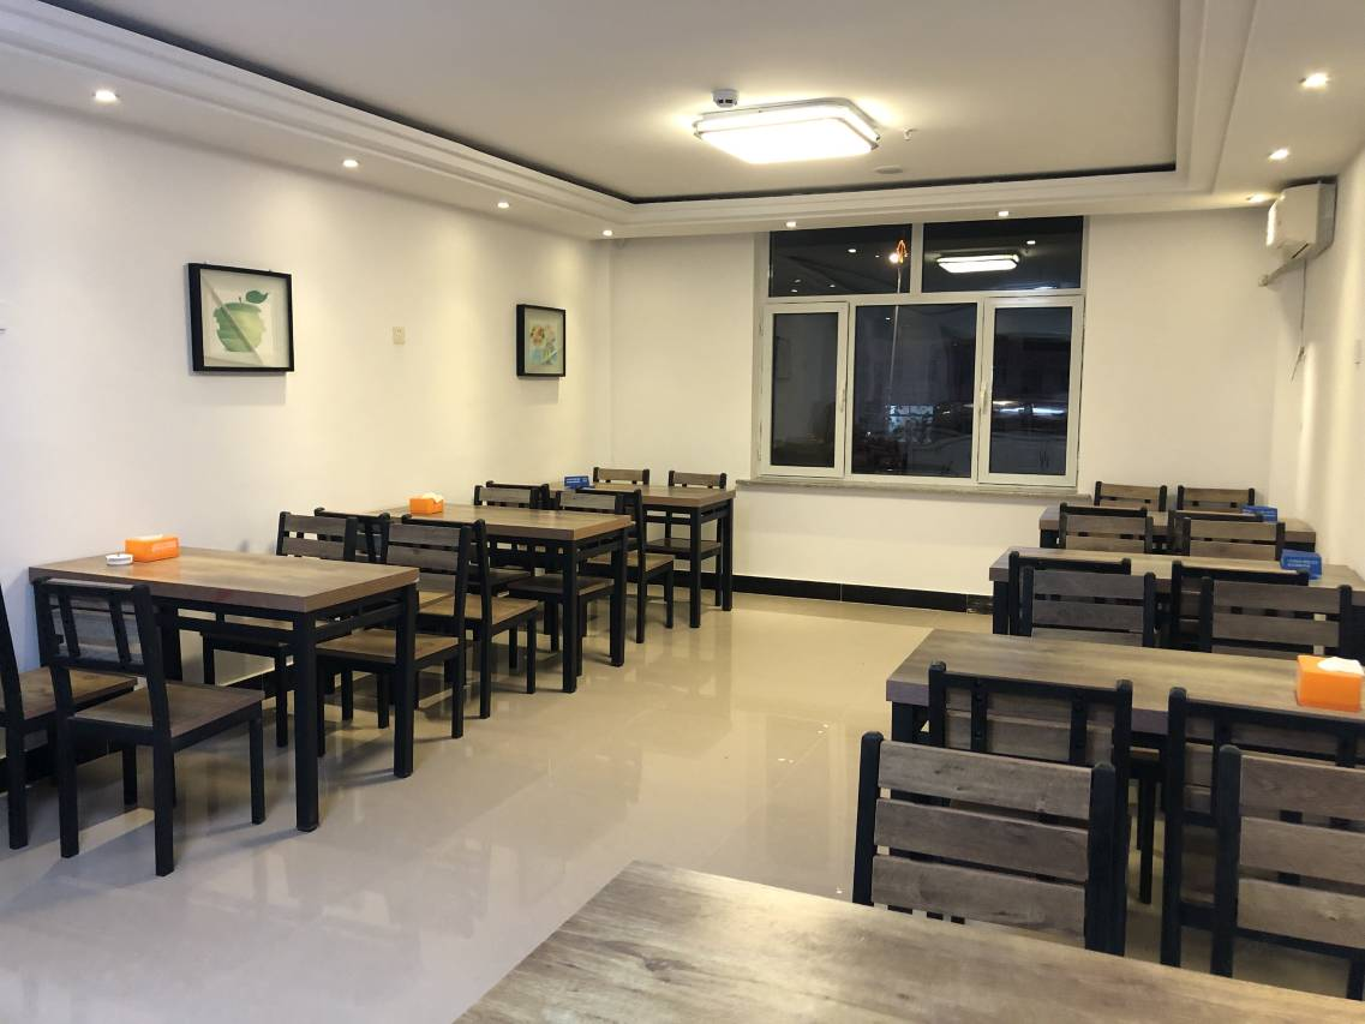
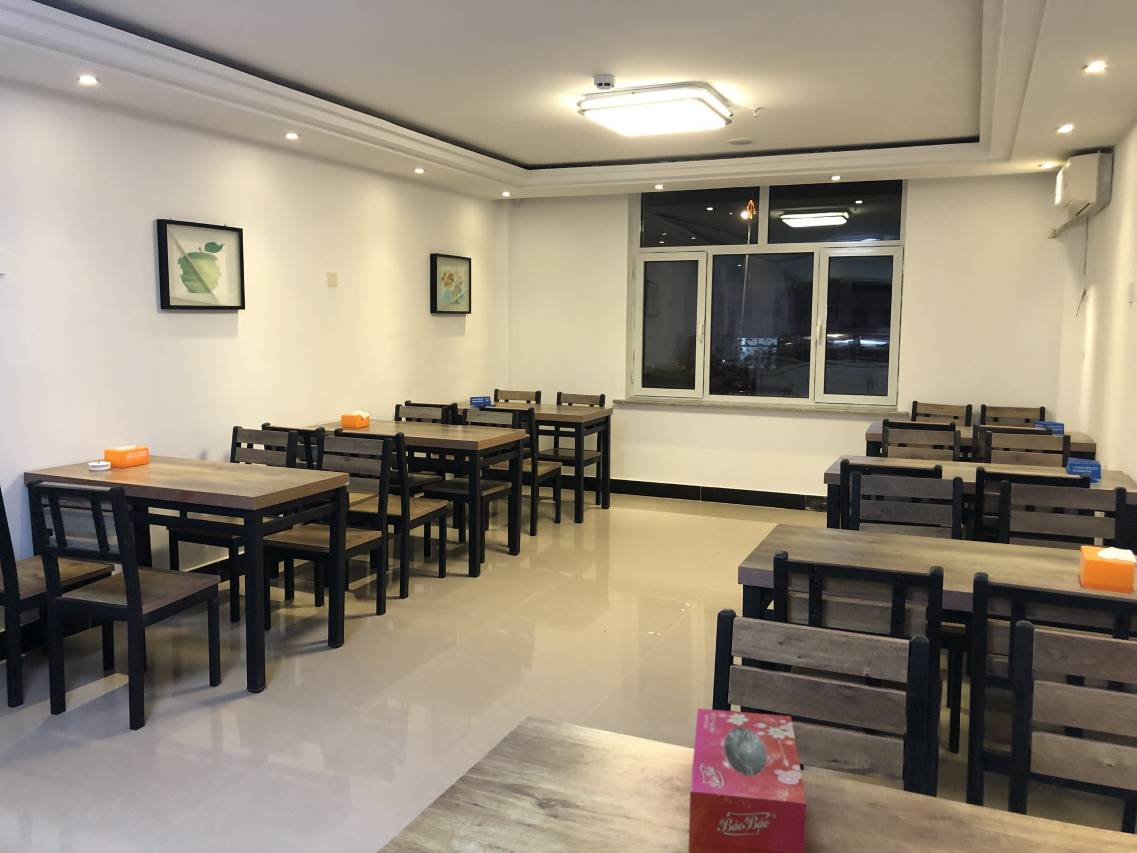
+ tissue box [688,707,808,853]
